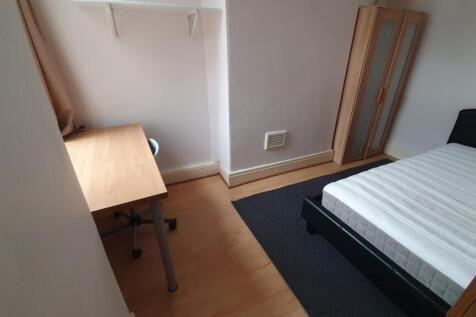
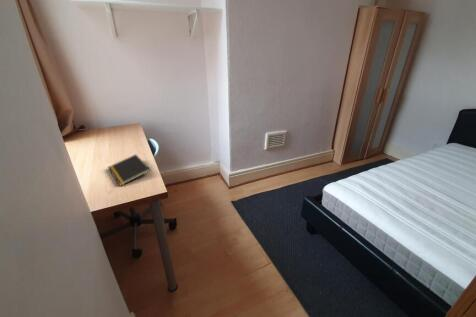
+ notepad [107,153,152,187]
